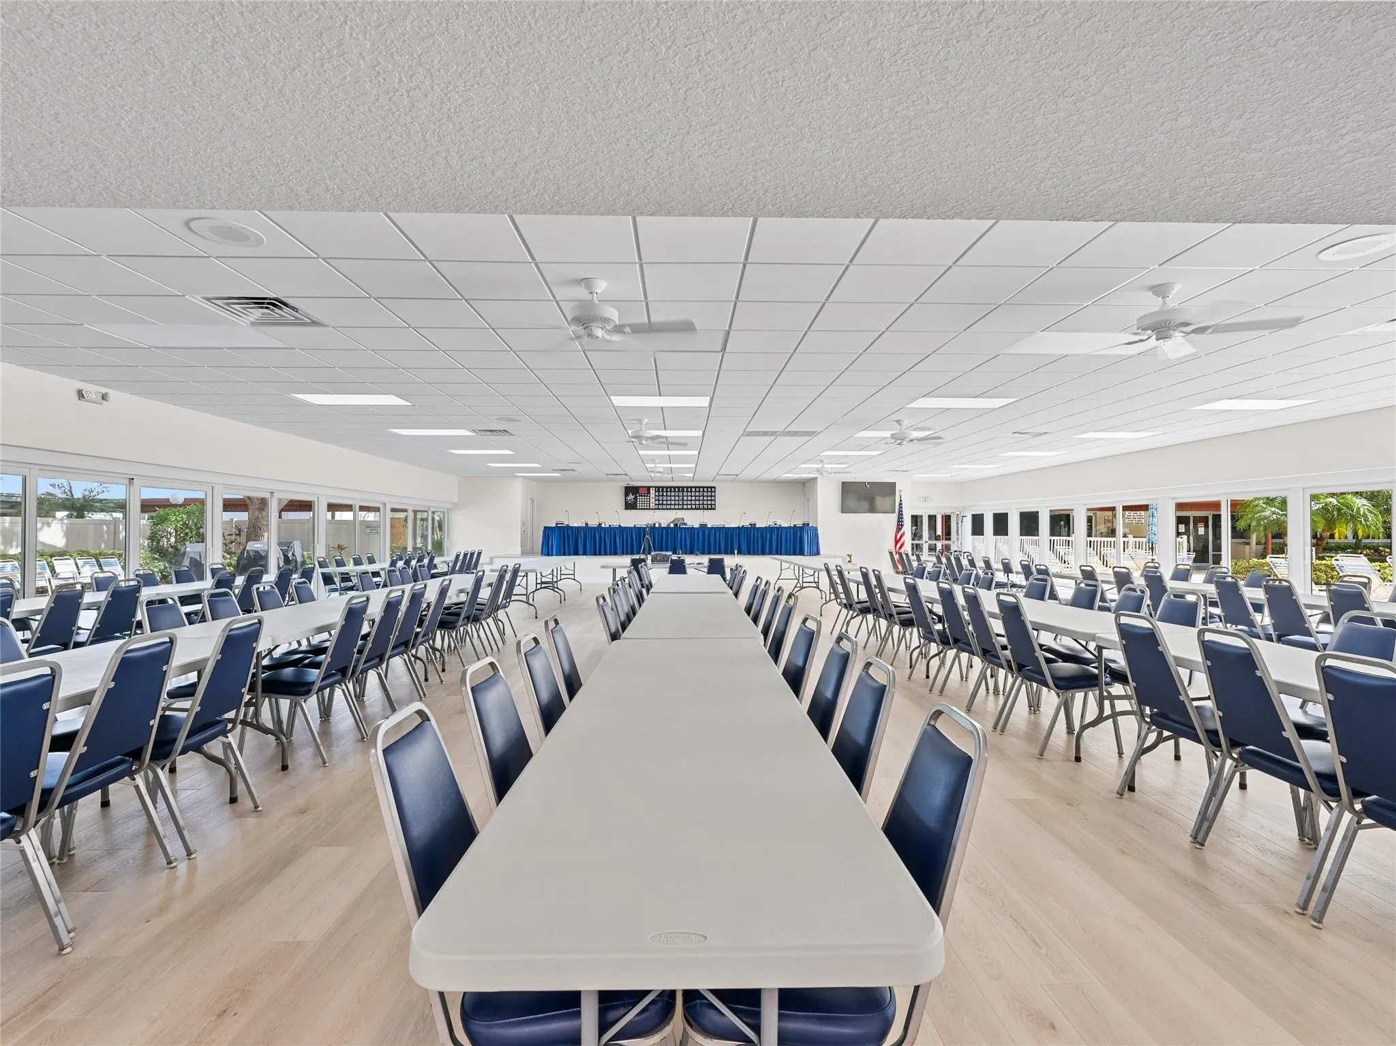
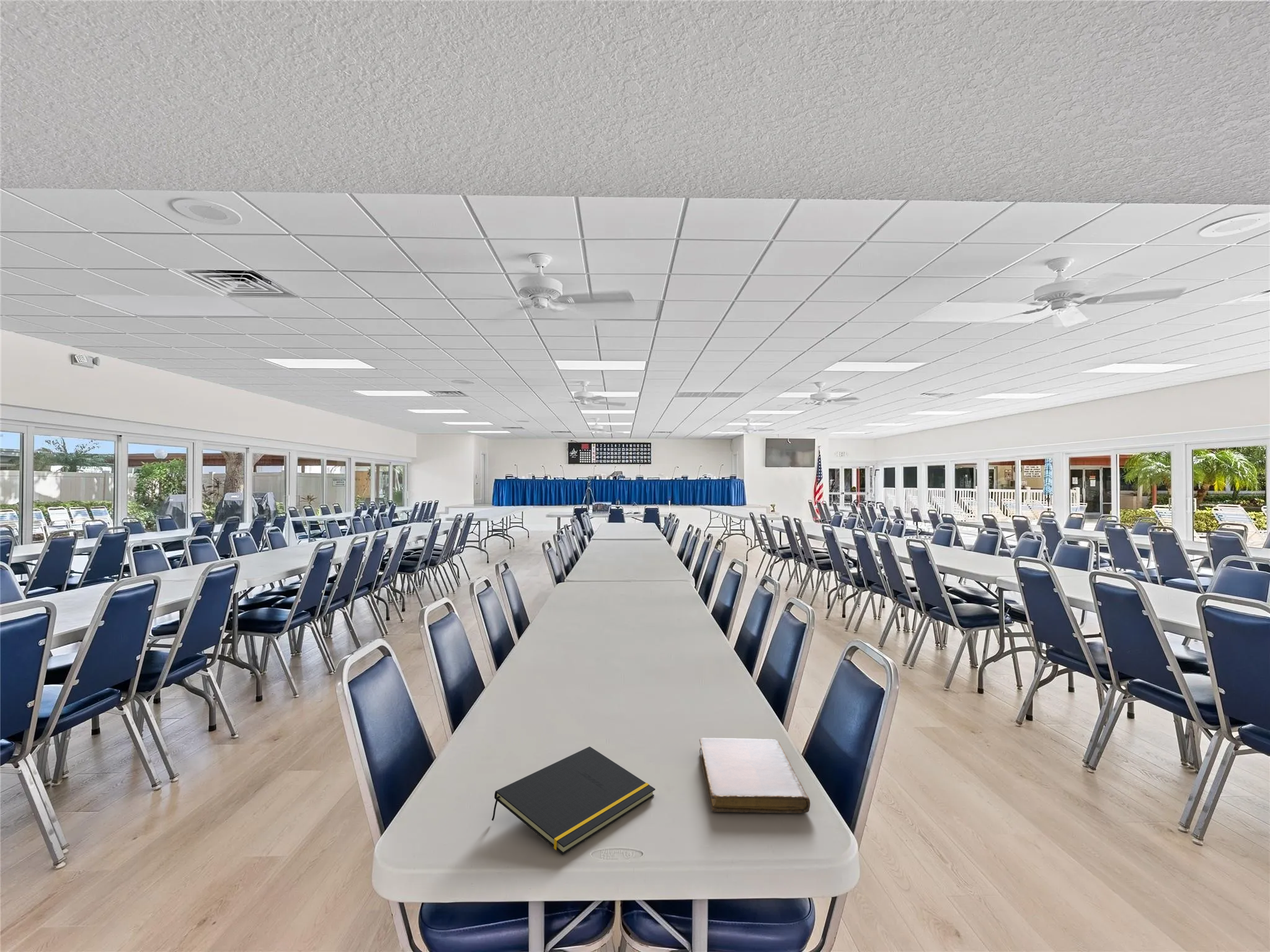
+ notepad [491,746,656,855]
+ notebook [699,738,811,814]
